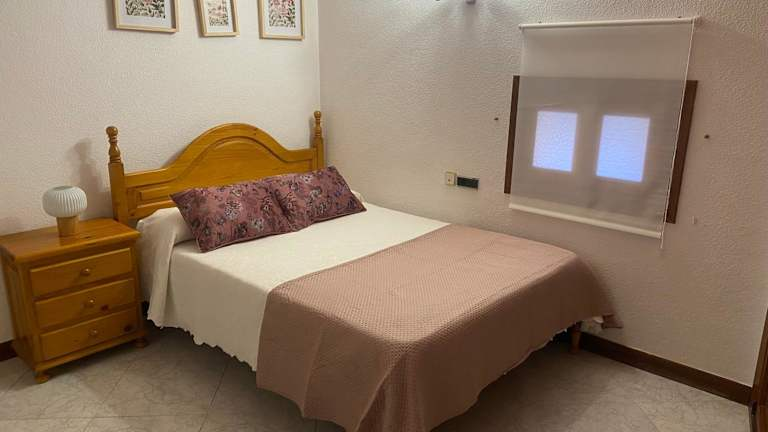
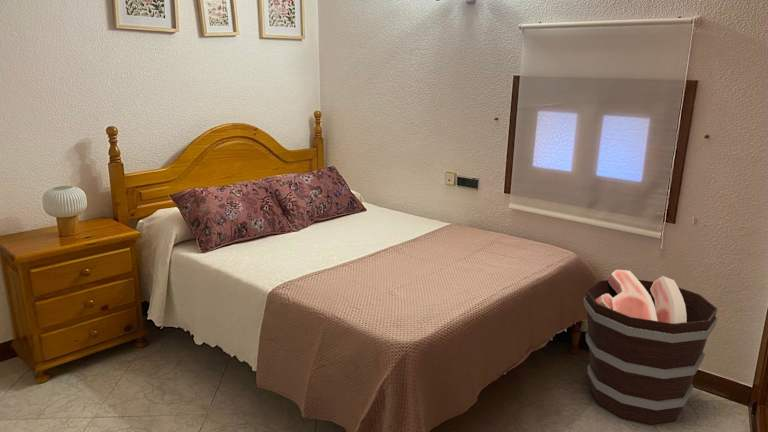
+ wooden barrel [583,269,719,426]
